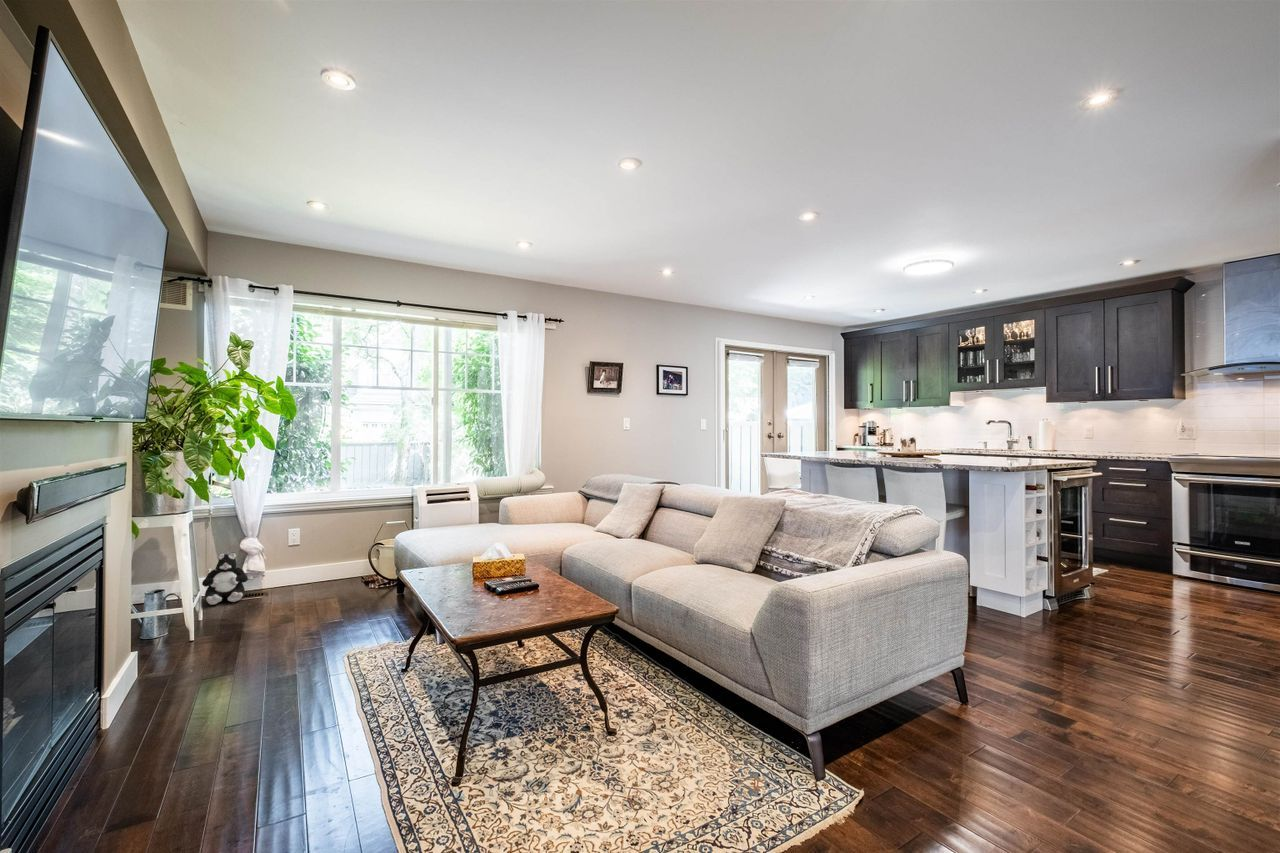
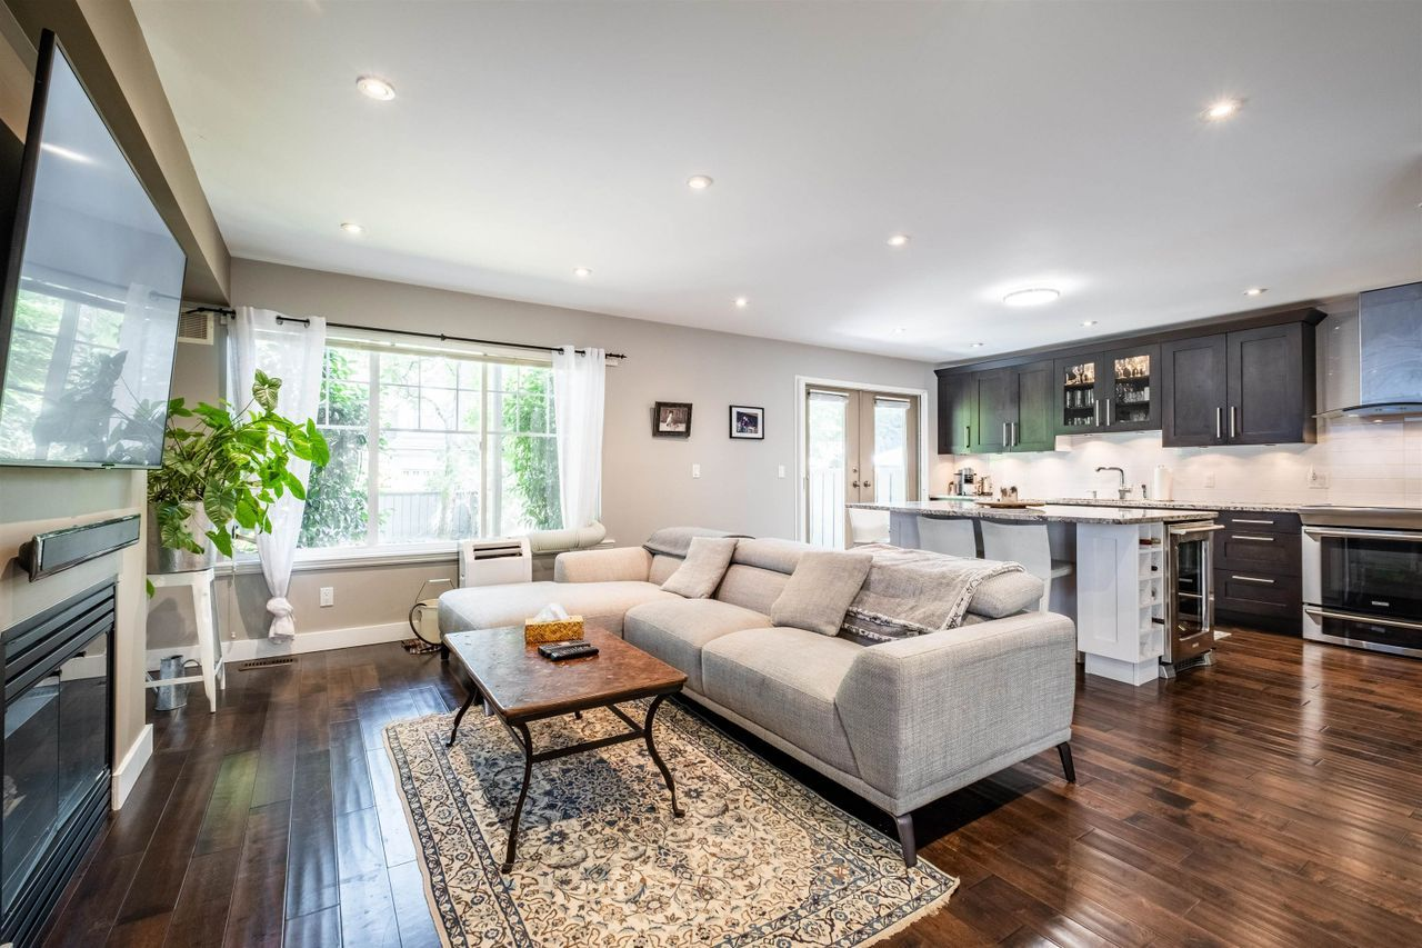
- plush toy [201,551,249,606]
